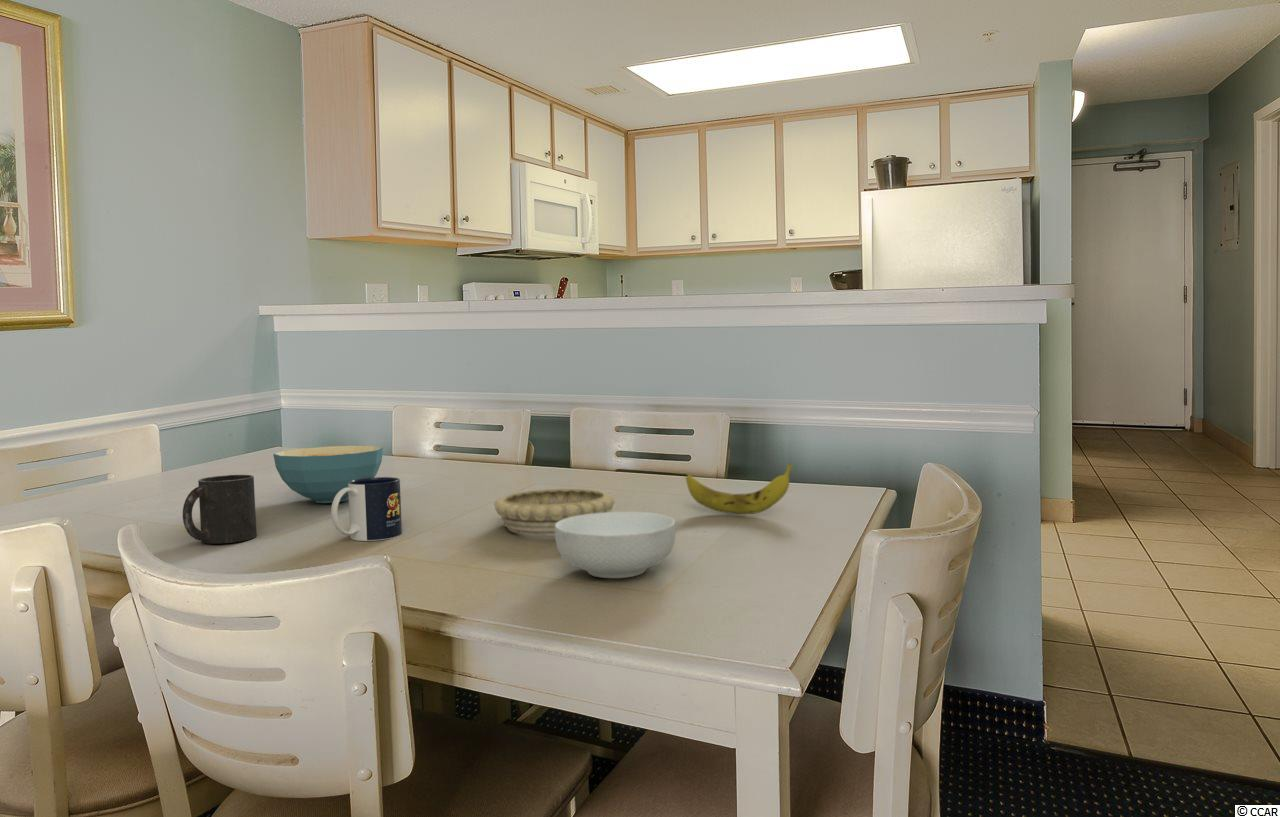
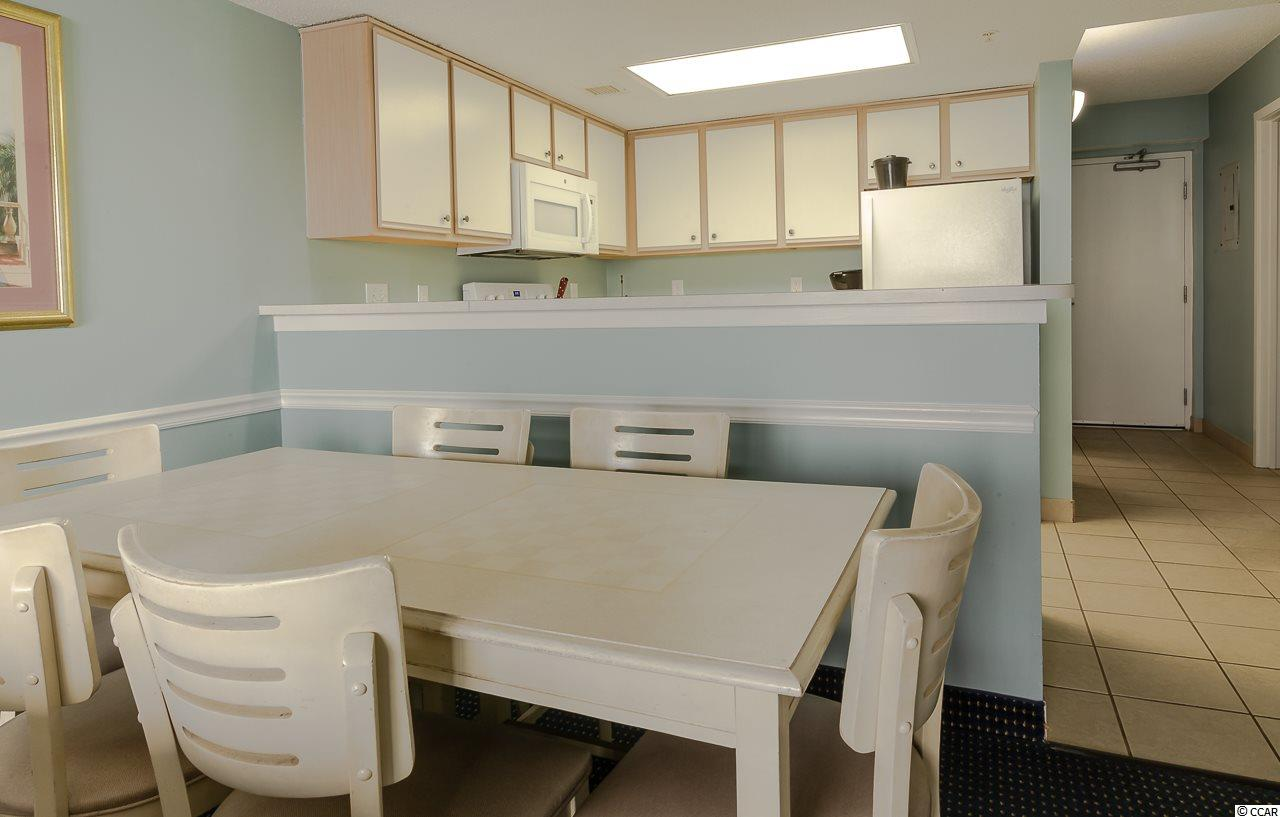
- mug [330,476,403,542]
- decorative bowl [493,488,616,536]
- banana [685,463,794,515]
- cereal bowl [273,445,384,504]
- mug [182,474,258,545]
- cereal bowl [554,511,677,579]
